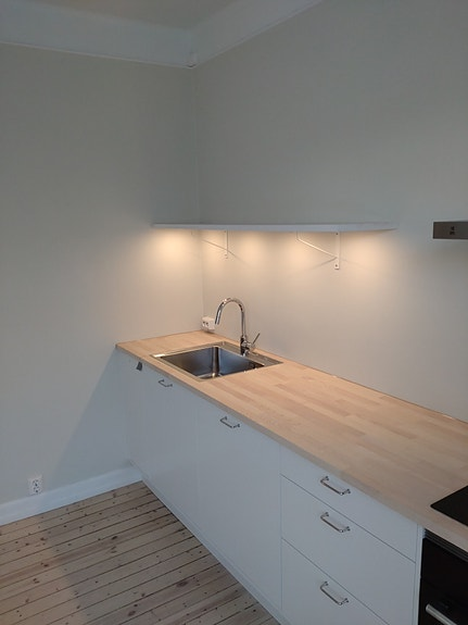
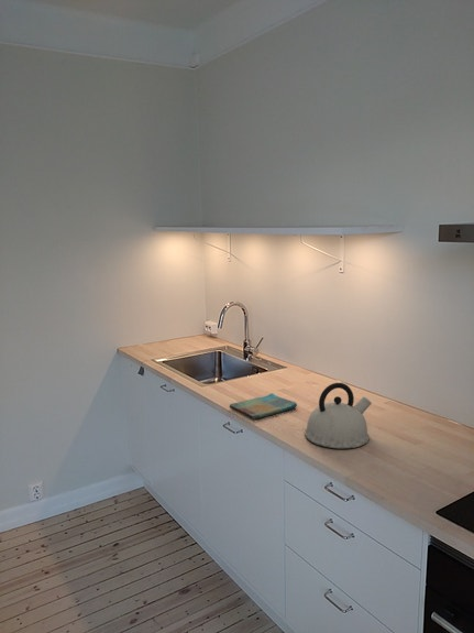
+ dish towel [229,392,298,421]
+ kettle [304,382,373,449]
